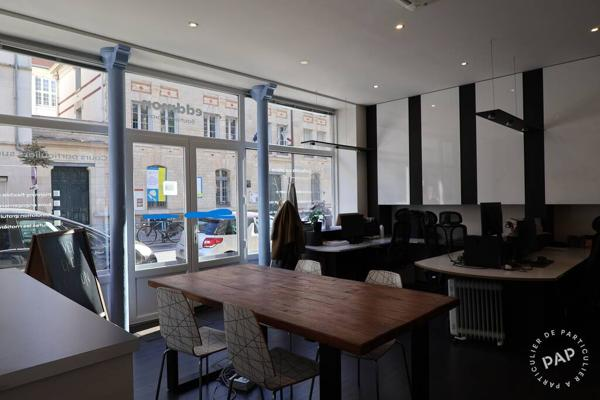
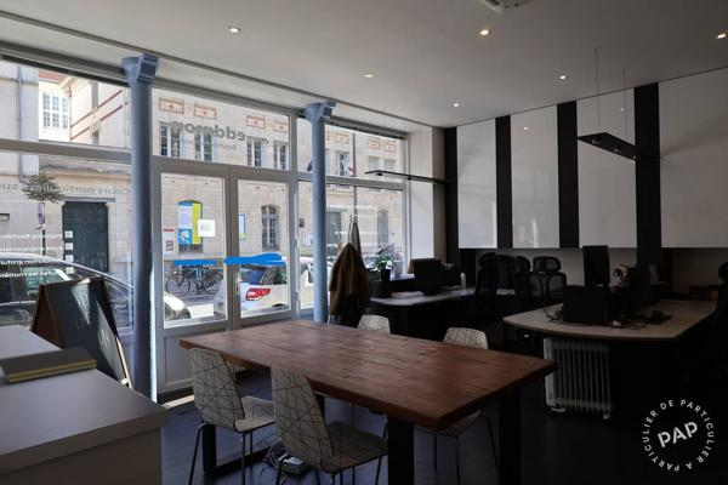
+ notepad [0,346,98,384]
